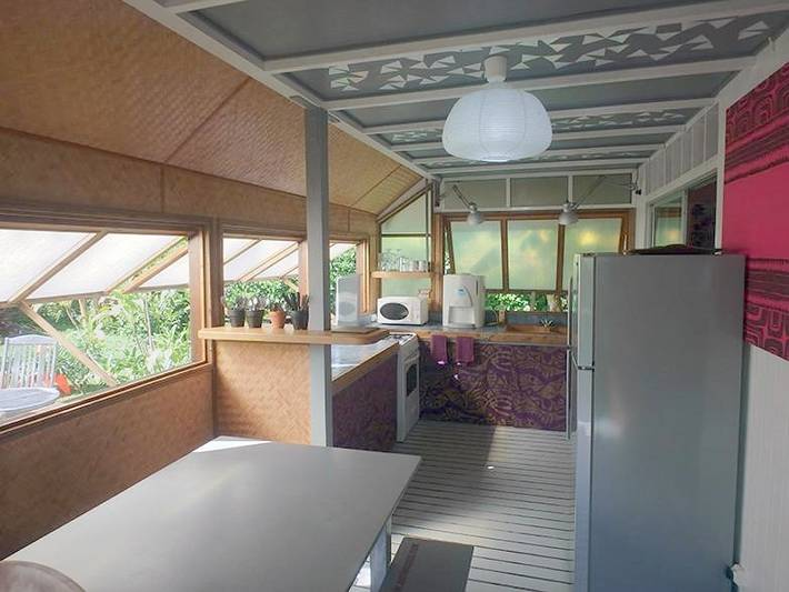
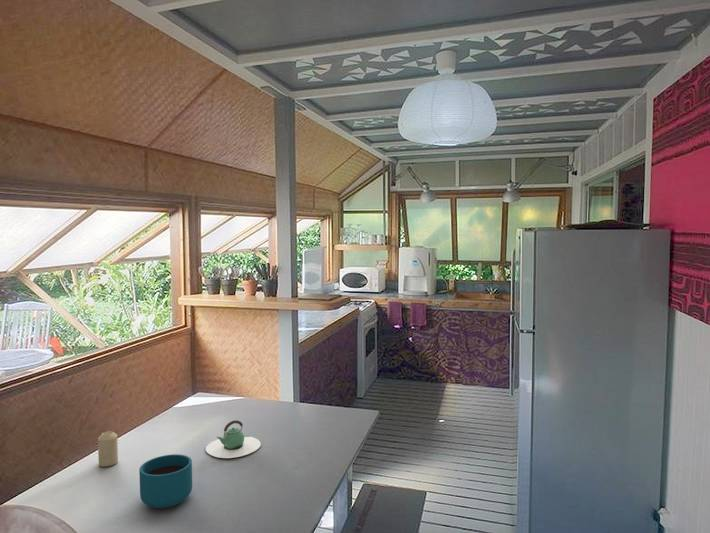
+ cup [138,453,193,509]
+ teapot [205,419,262,459]
+ candle [97,430,119,468]
